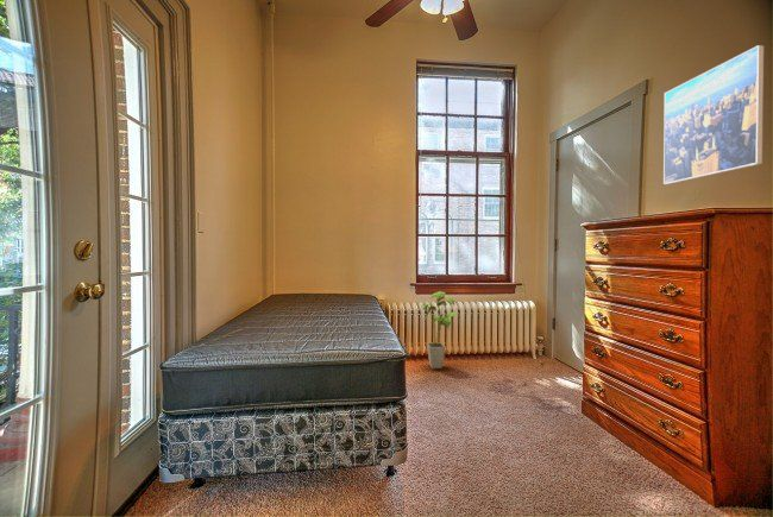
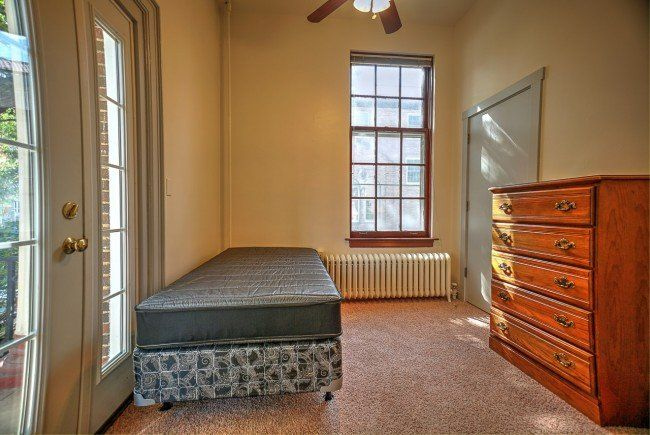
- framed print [662,44,766,185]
- house plant [420,291,460,370]
